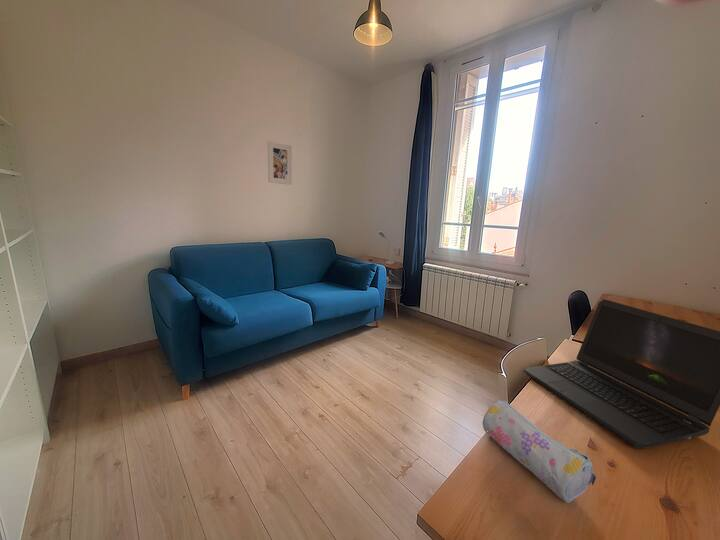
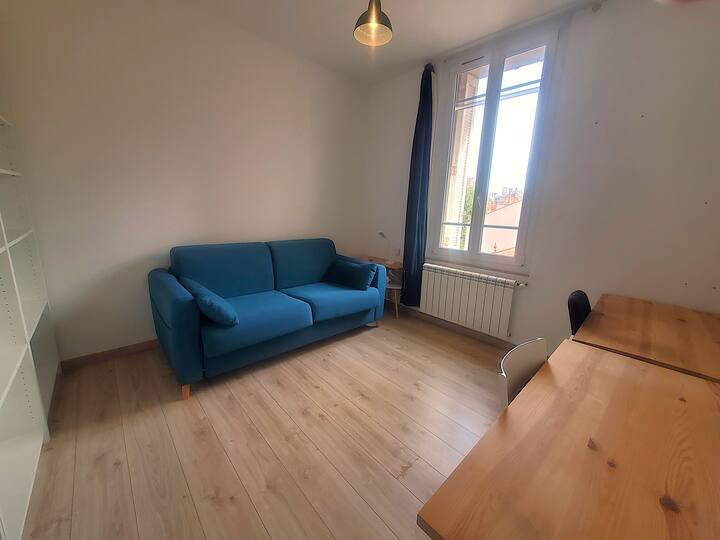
- laptop computer [523,298,720,450]
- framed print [267,141,293,186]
- pencil case [482,400,597,504]
